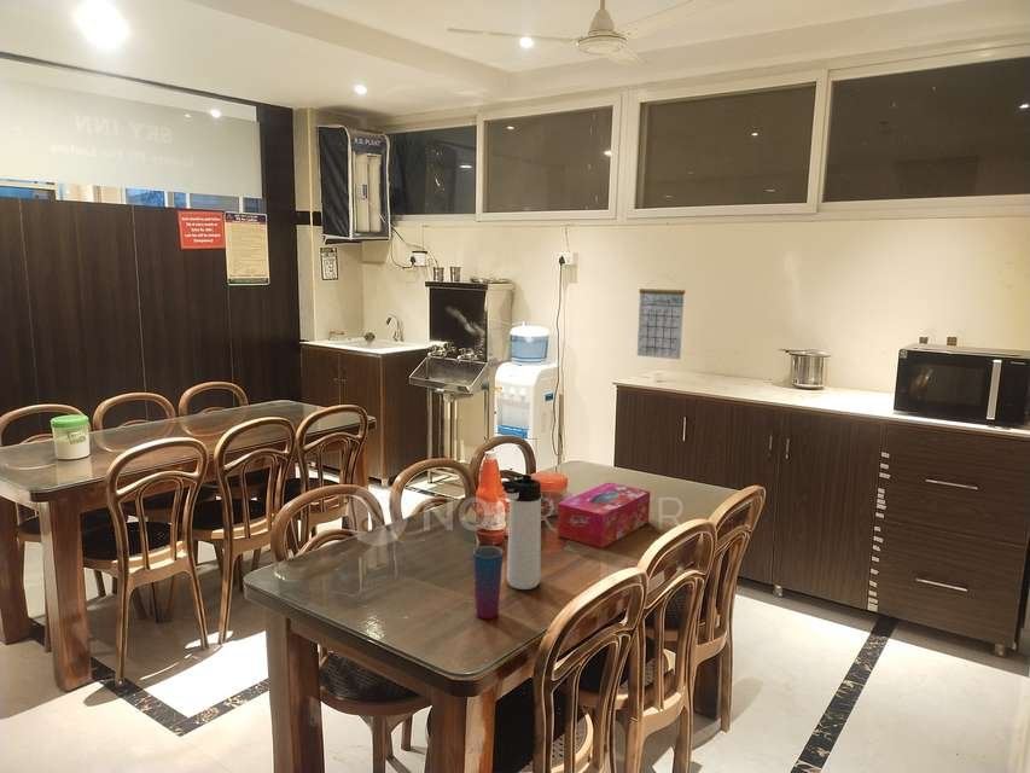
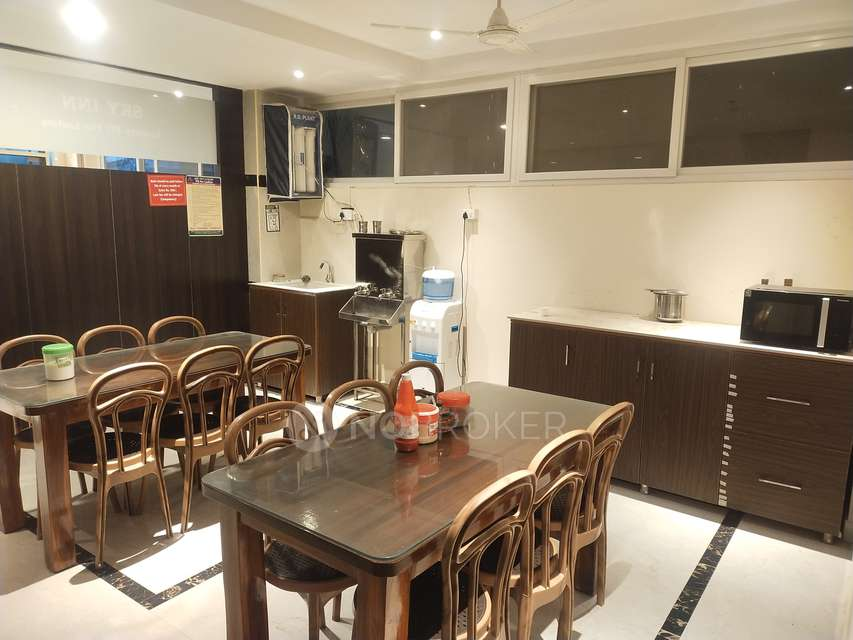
- cup [472,545,505,620]
- calendar [636,273,686,361]
- tissue box [557,481,651,550]
- thermos bottle [500,473,542,591]
